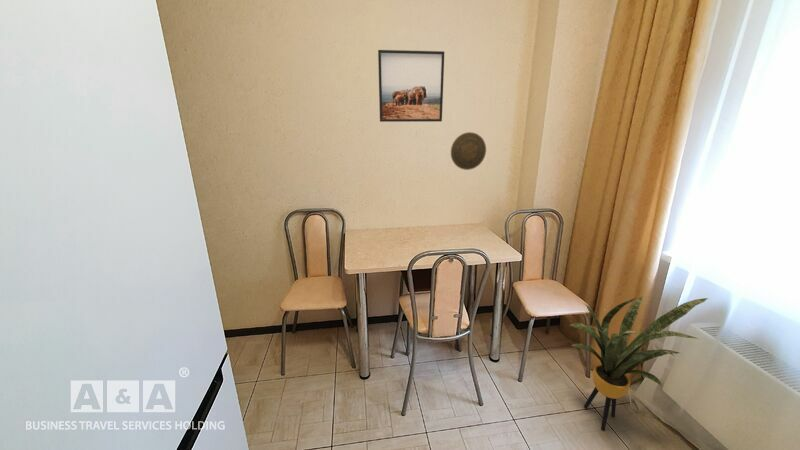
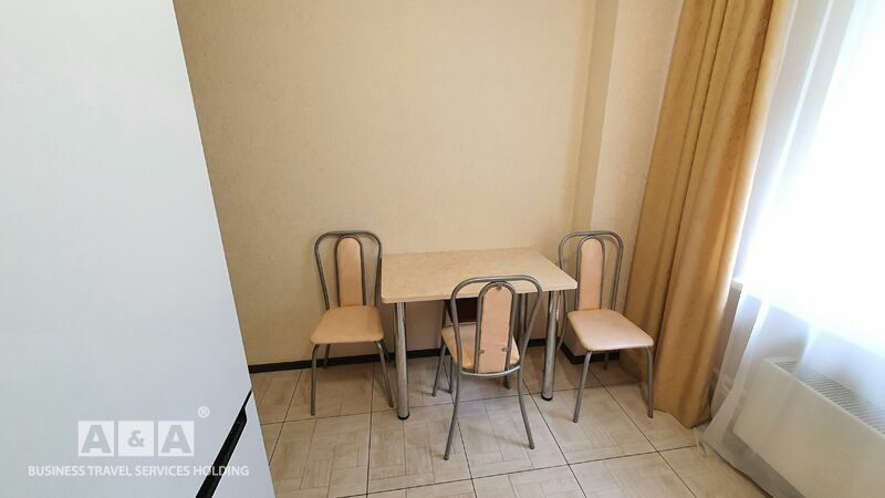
- house plant [569,296,710,431]
- decorative plate [450,131,487,171]
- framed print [377,49,445,123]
